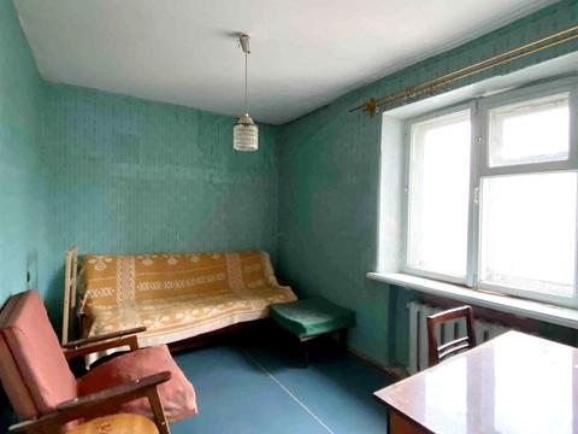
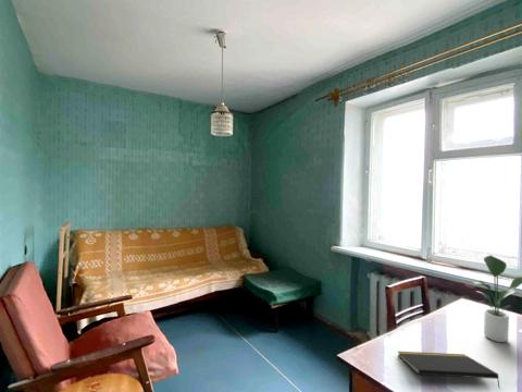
+ potted plant [473,255,522,343]
+ notepad [397,351,501,390]
